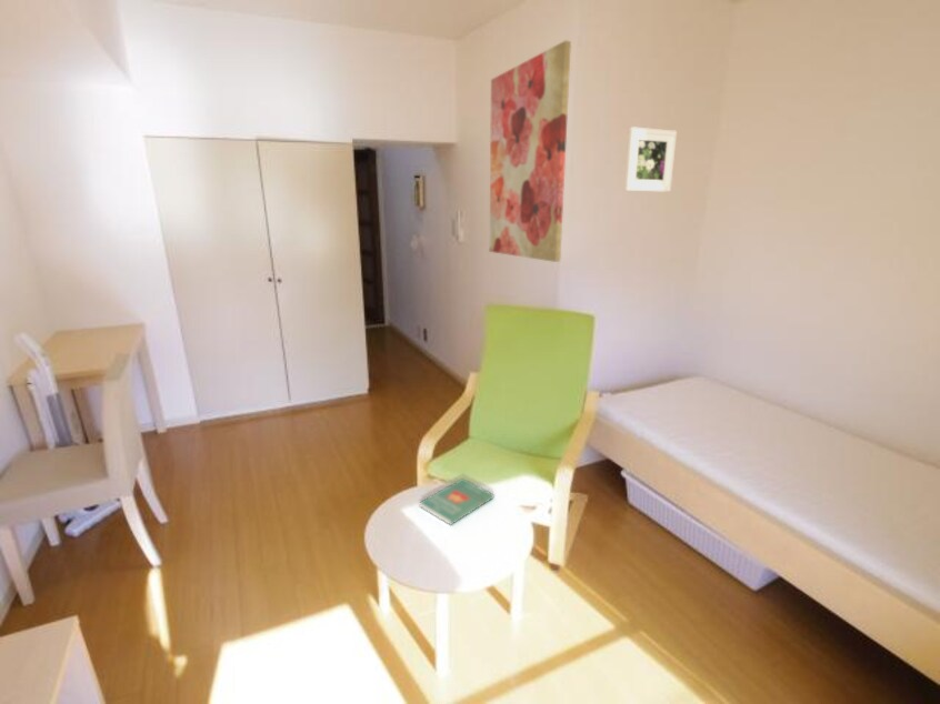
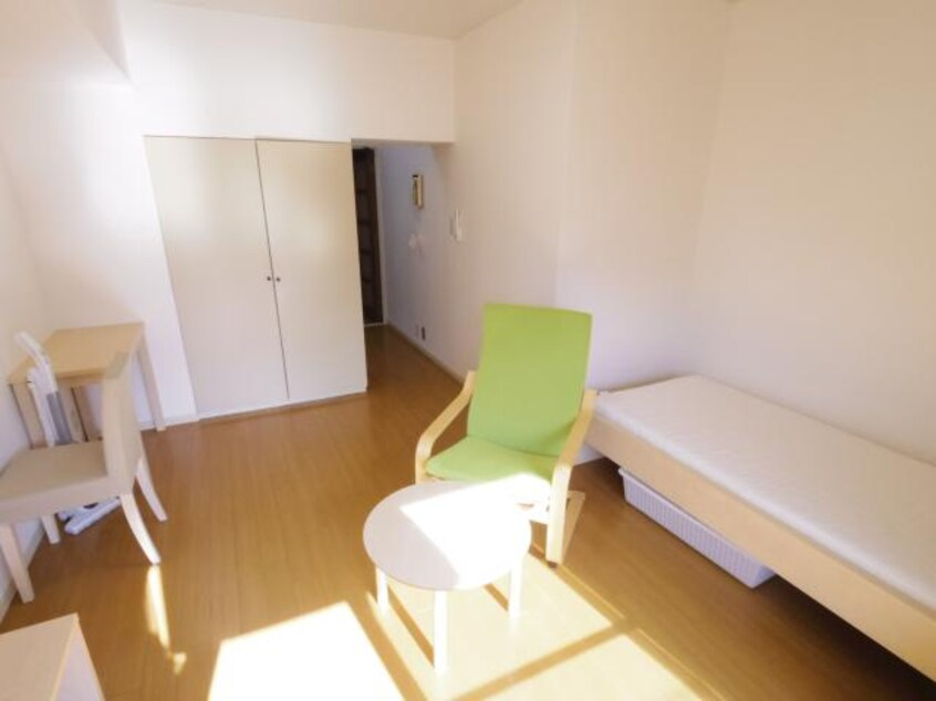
- wall art [489,39,572,263]
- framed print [623,125,678,192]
- book [419,477,494,526]
